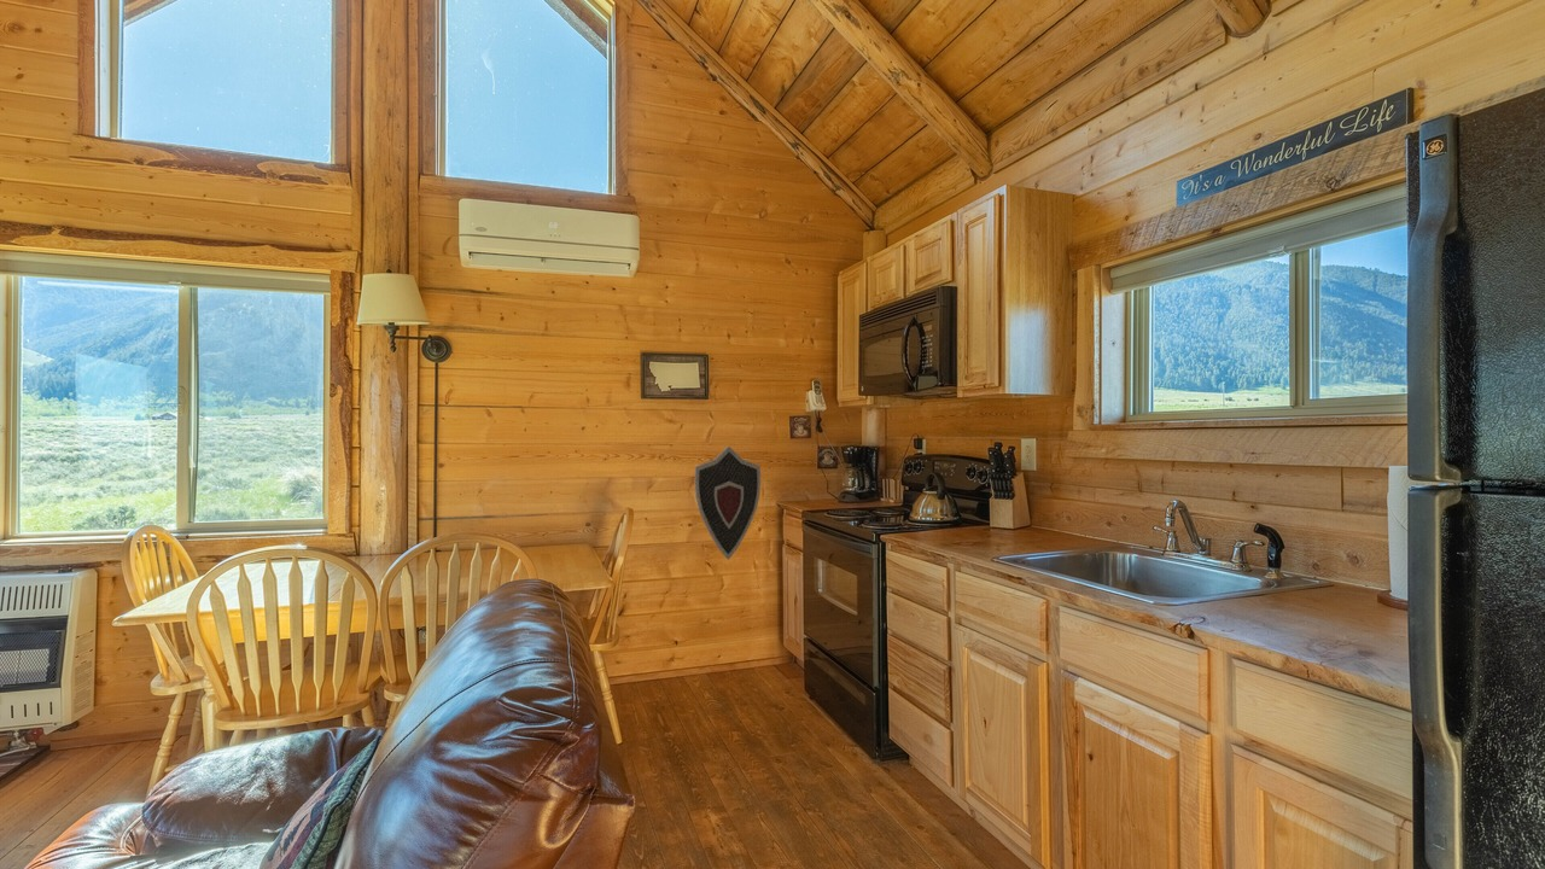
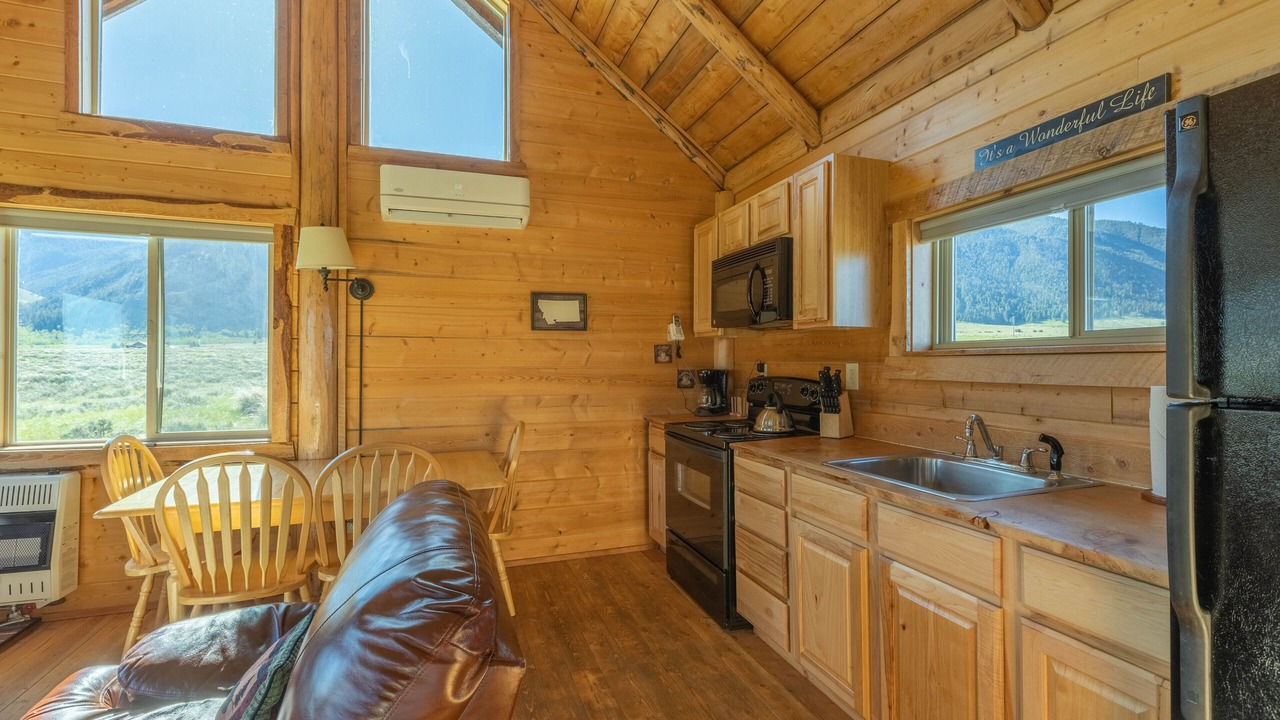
- decorative shield [693,445,762,561]
